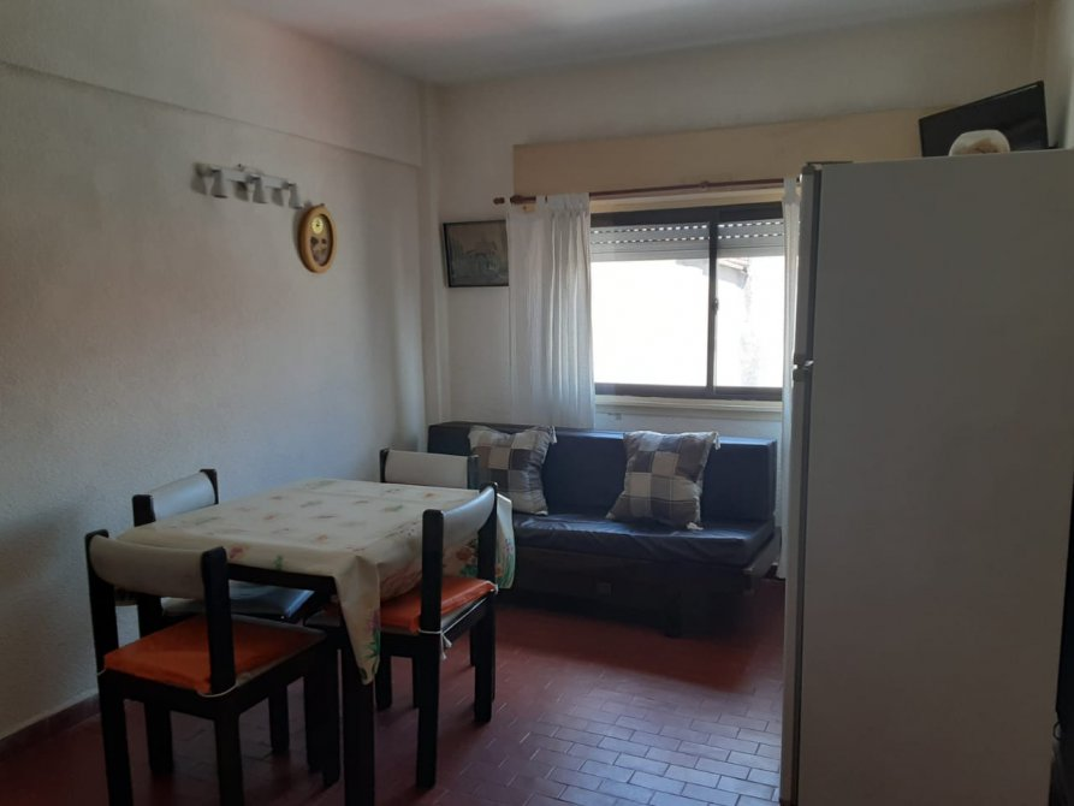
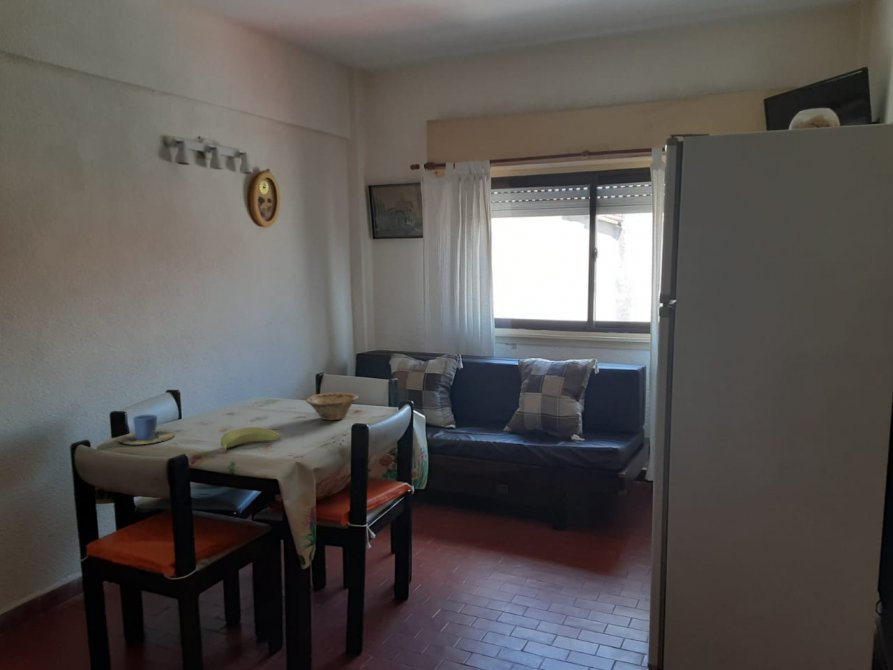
+ dish [305,392,359,421]
+ banana [220,426,281,453]
+ cup [117,414,175,445]
